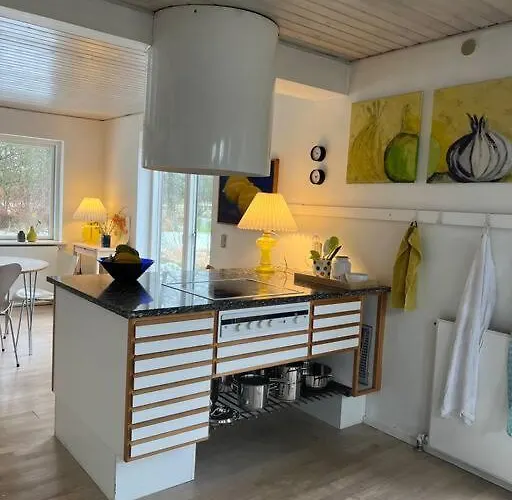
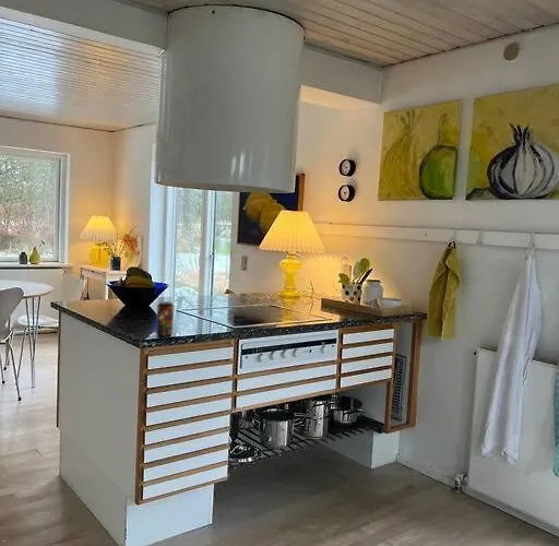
+ beverage can [155,300,175,337]
